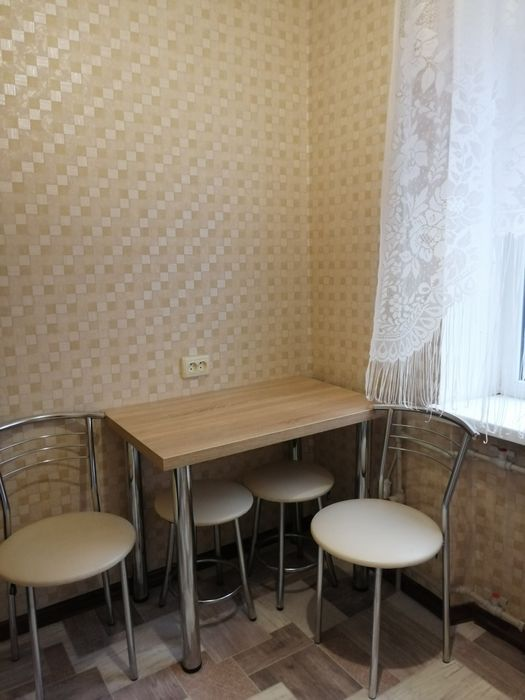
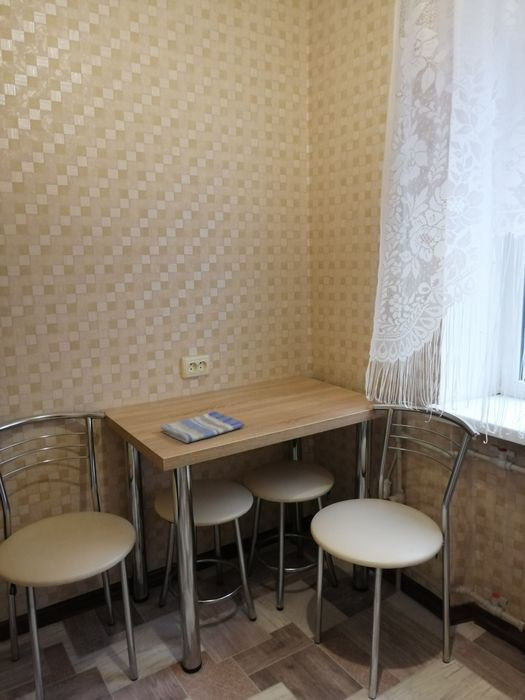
+ dish towel [160,411,245,444]
